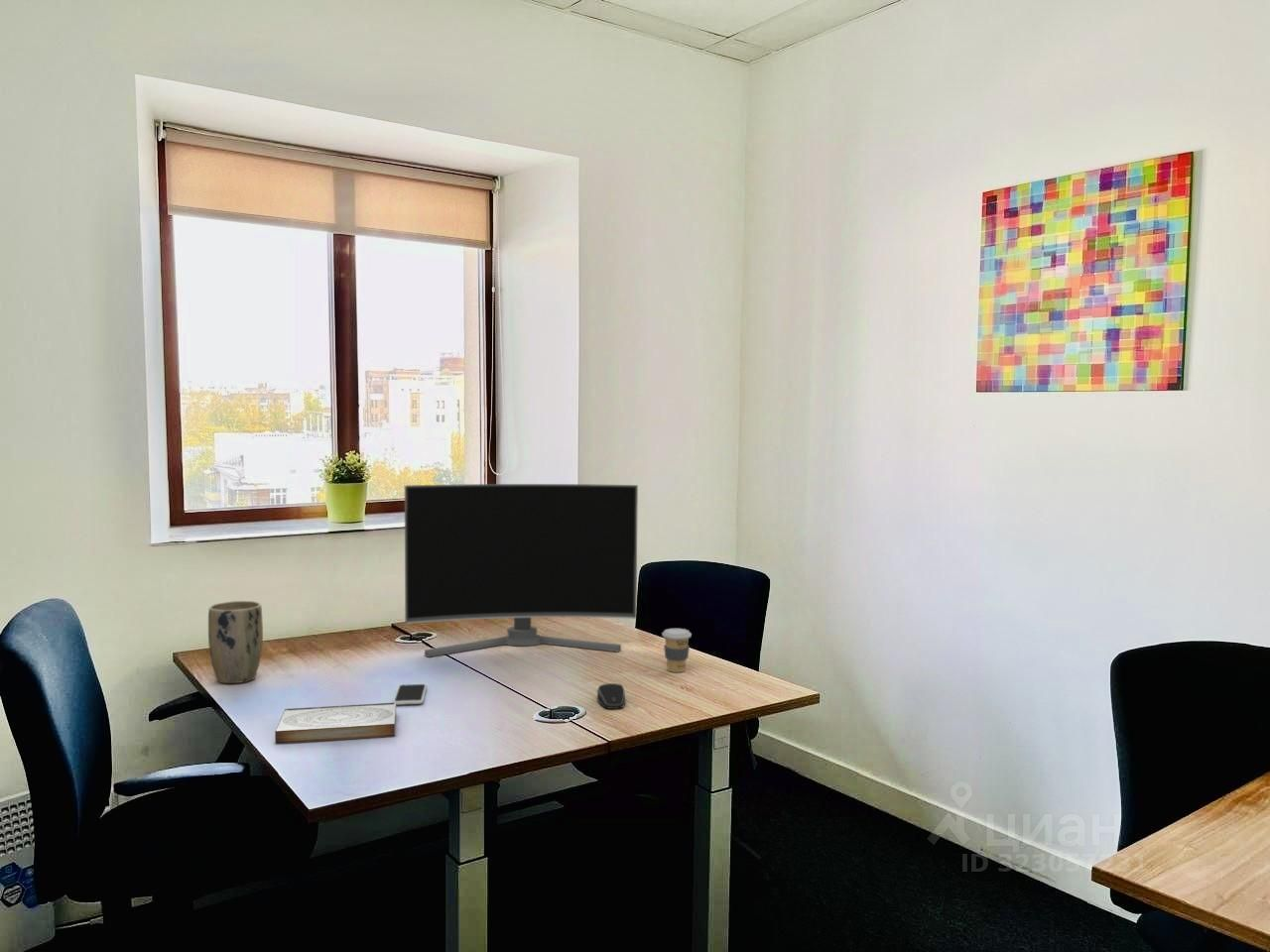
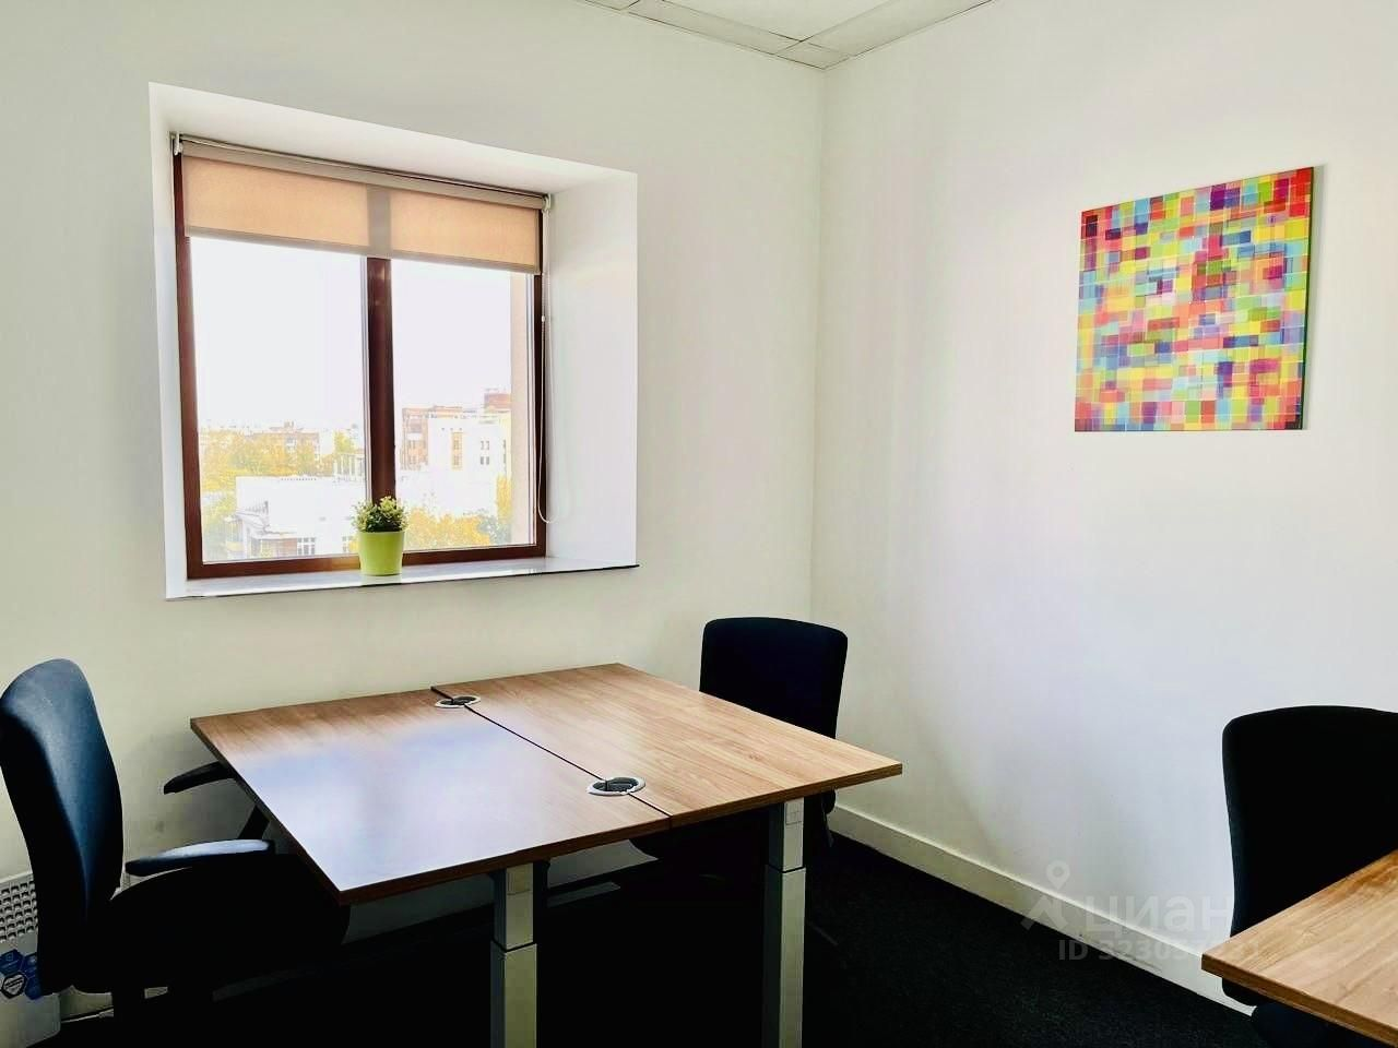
- computer mouse [596,682,626,710]
- coffee cup [661,628,693,673]
- book [274,702,397,745]
- smartphone [392,683,428,706]
- plant pot [207,600,264,684]
- computer monitor [404,483,639,658]
